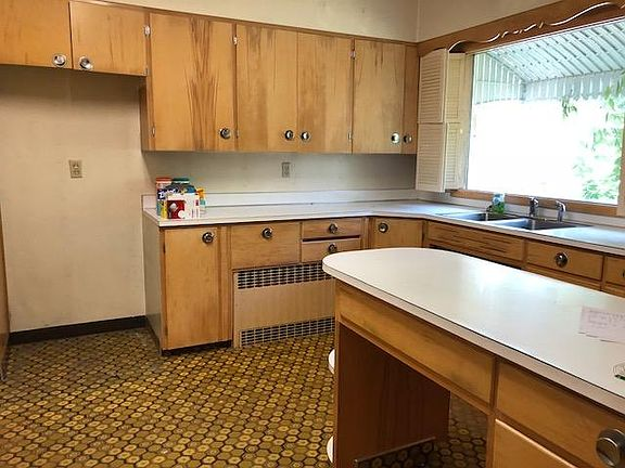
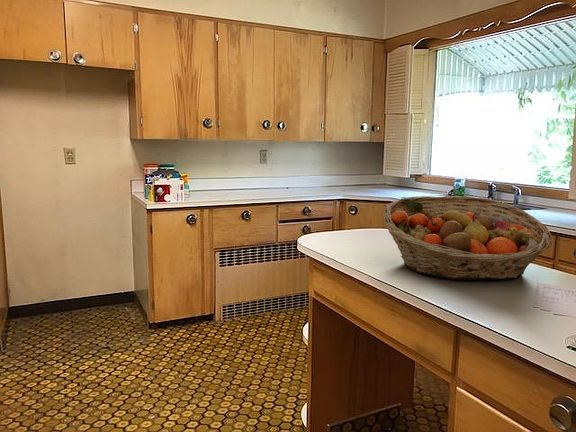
+ fruit basket [382,195,553,281]
